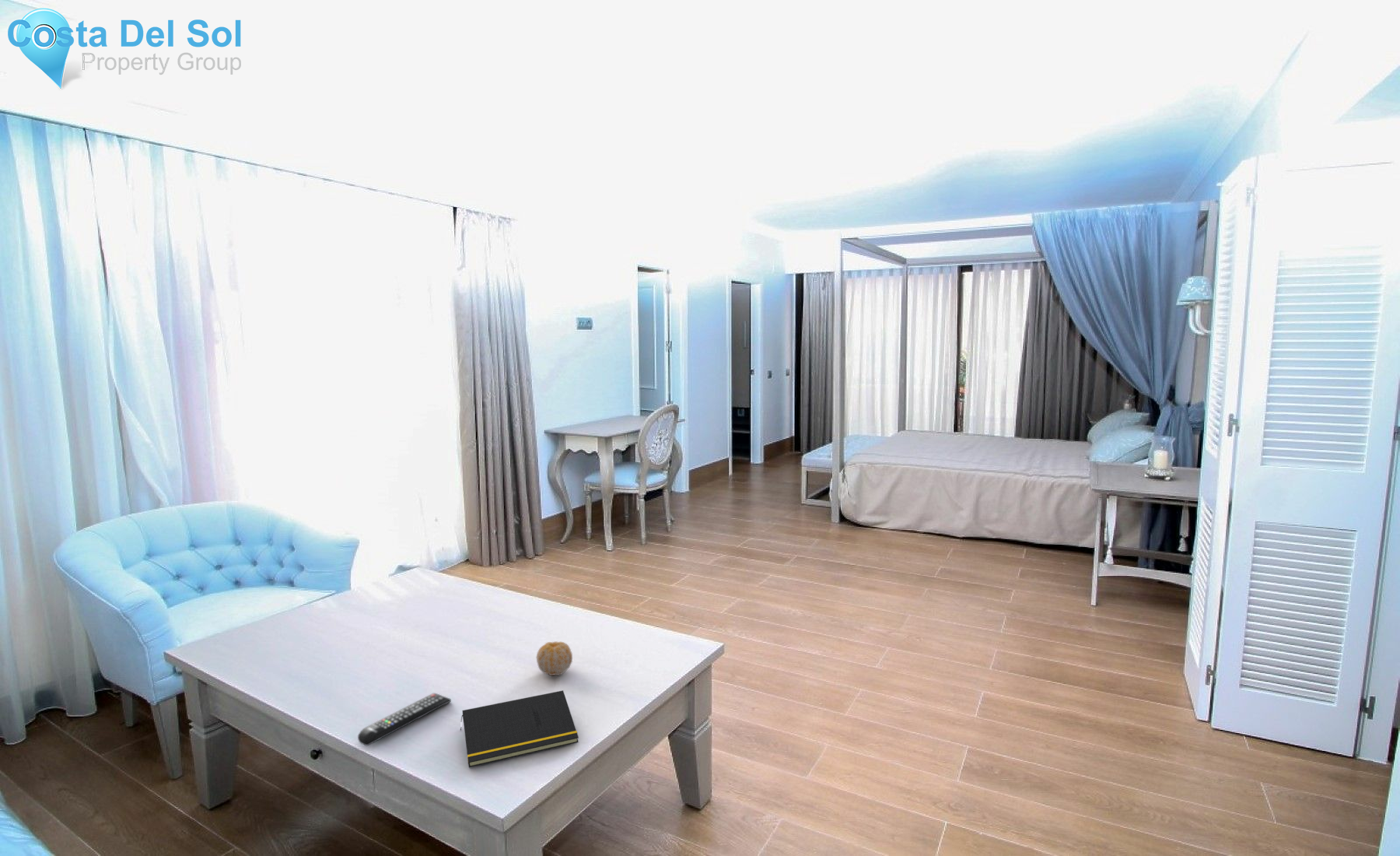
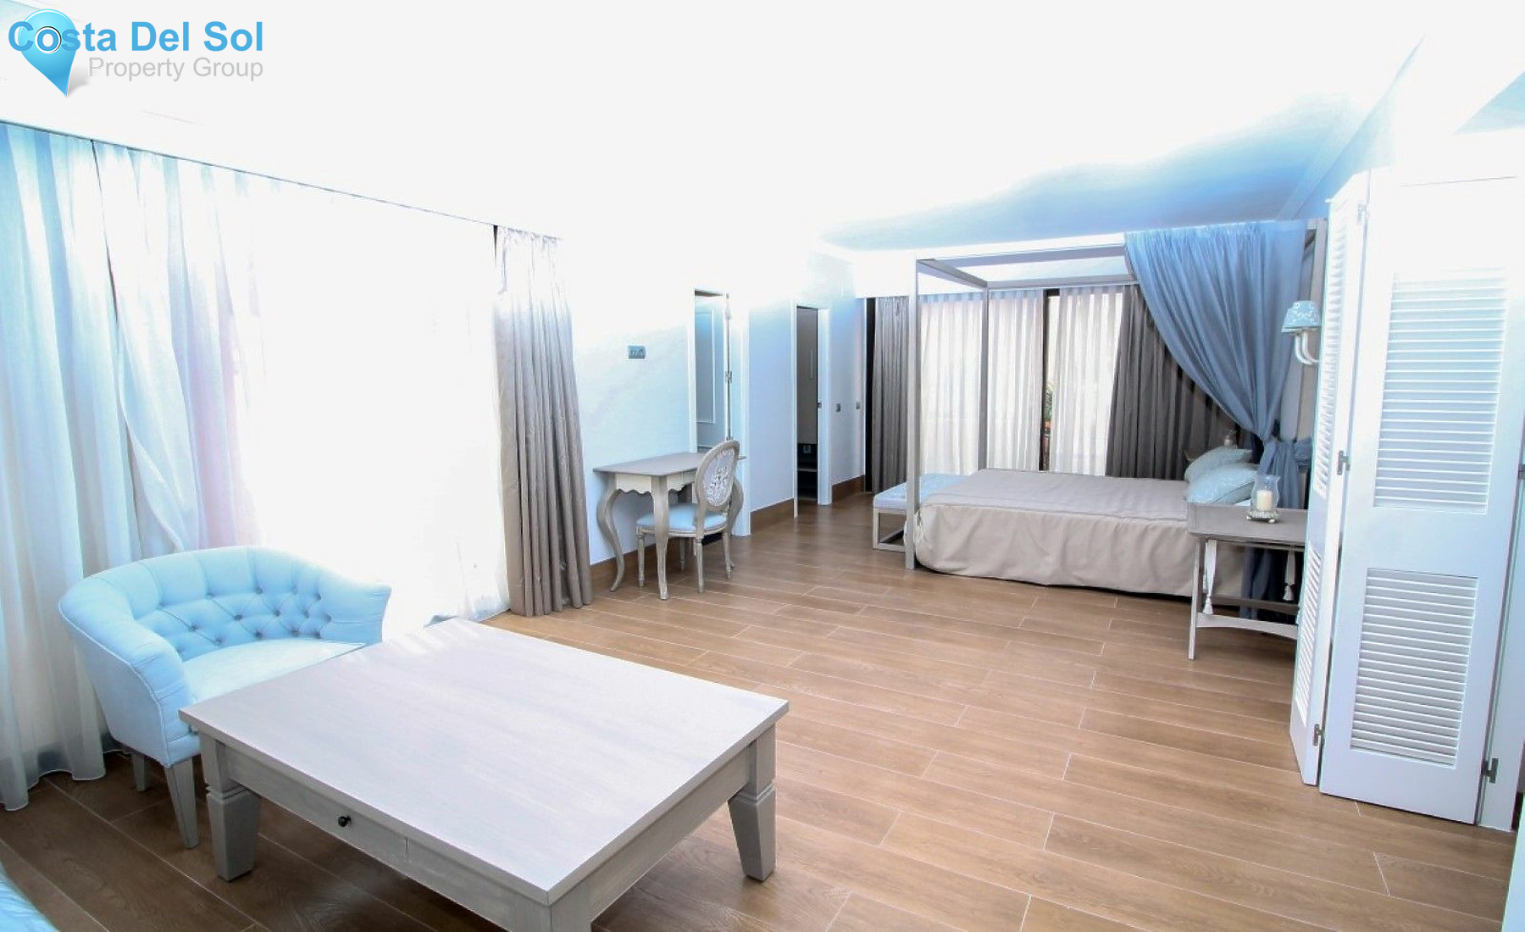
- remote control [357,693,452,746]
- fruit [536,640,573,676]
- notepad [460,689,579,768]
